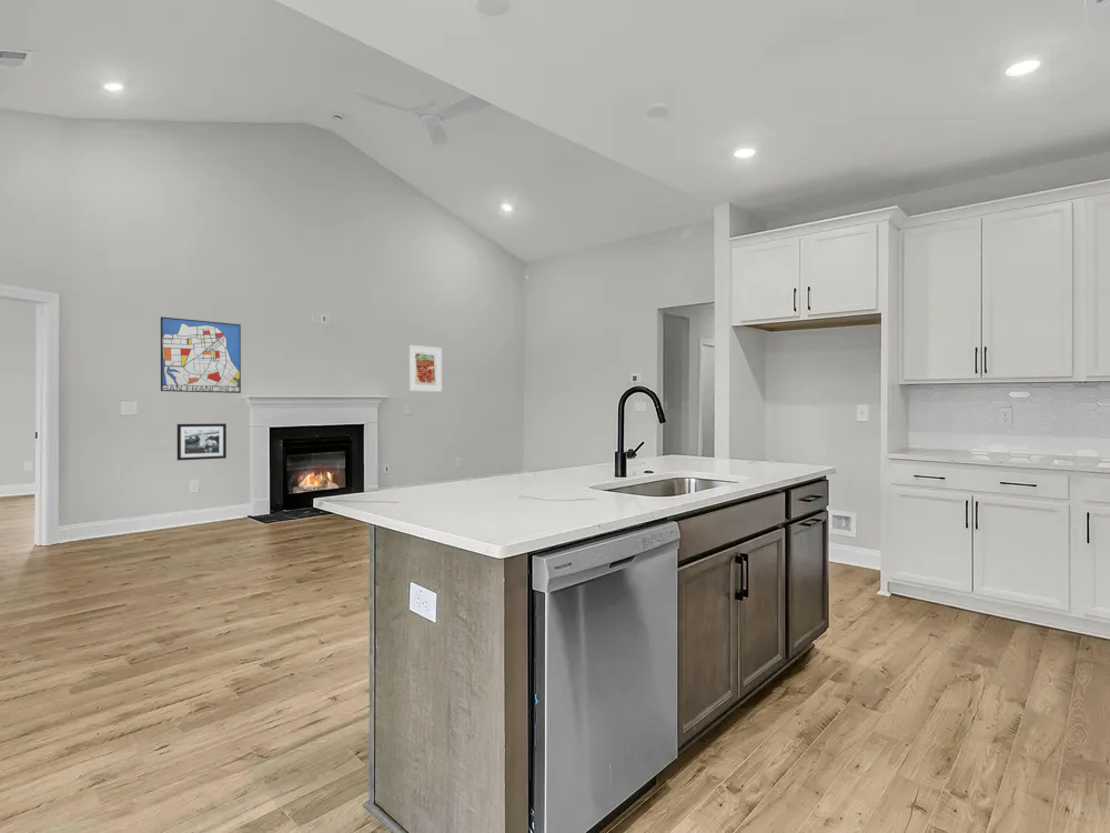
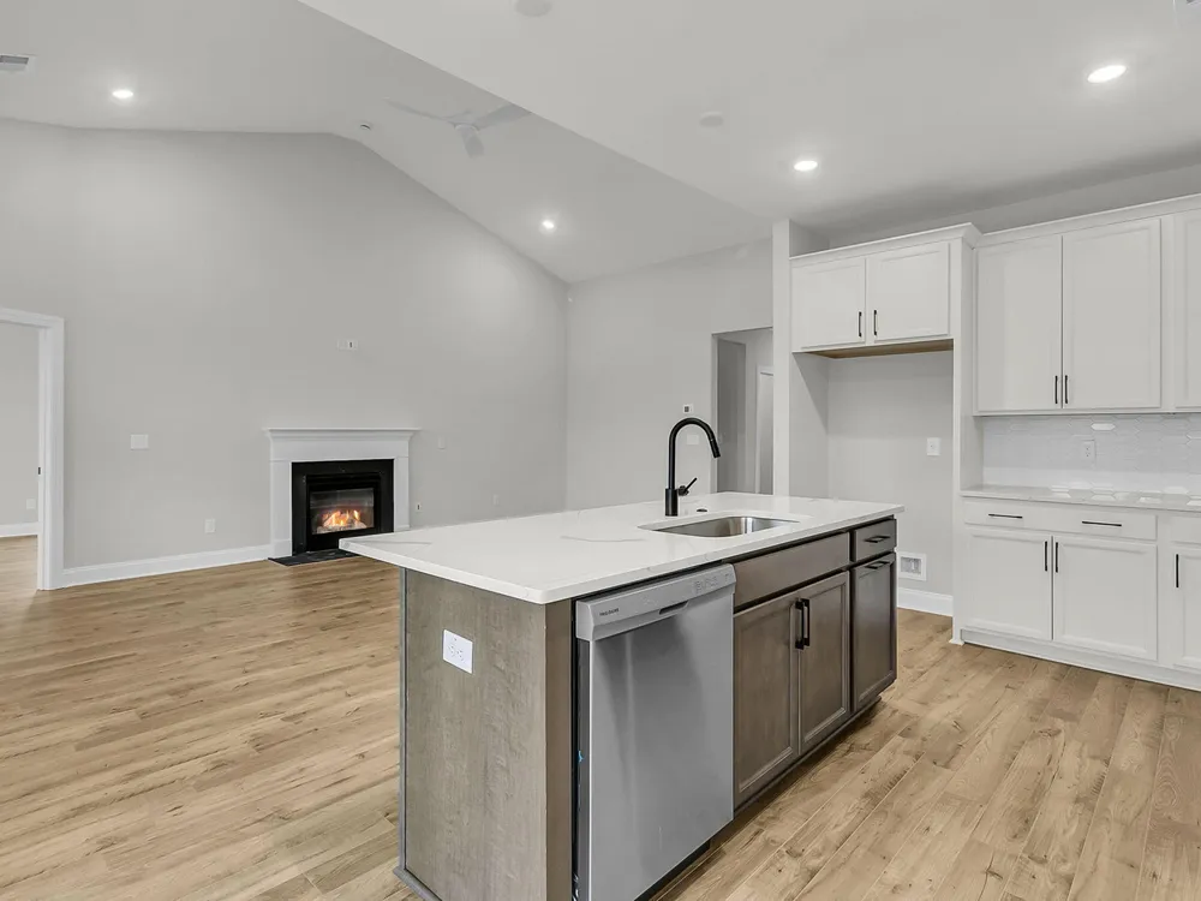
- picture frame [176,422,228,461]
- wall art [160,315,242,394]
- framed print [407,344,443,393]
